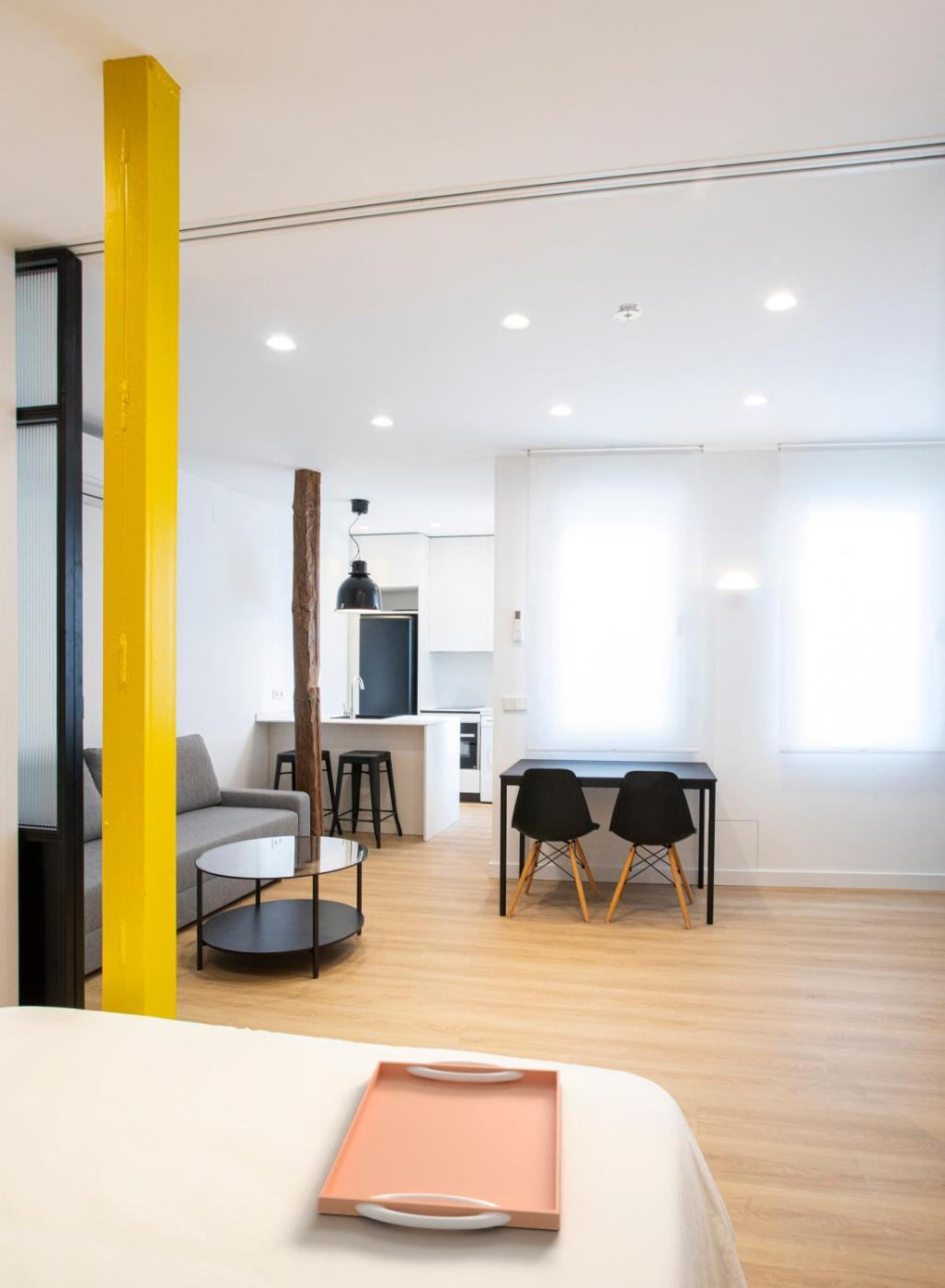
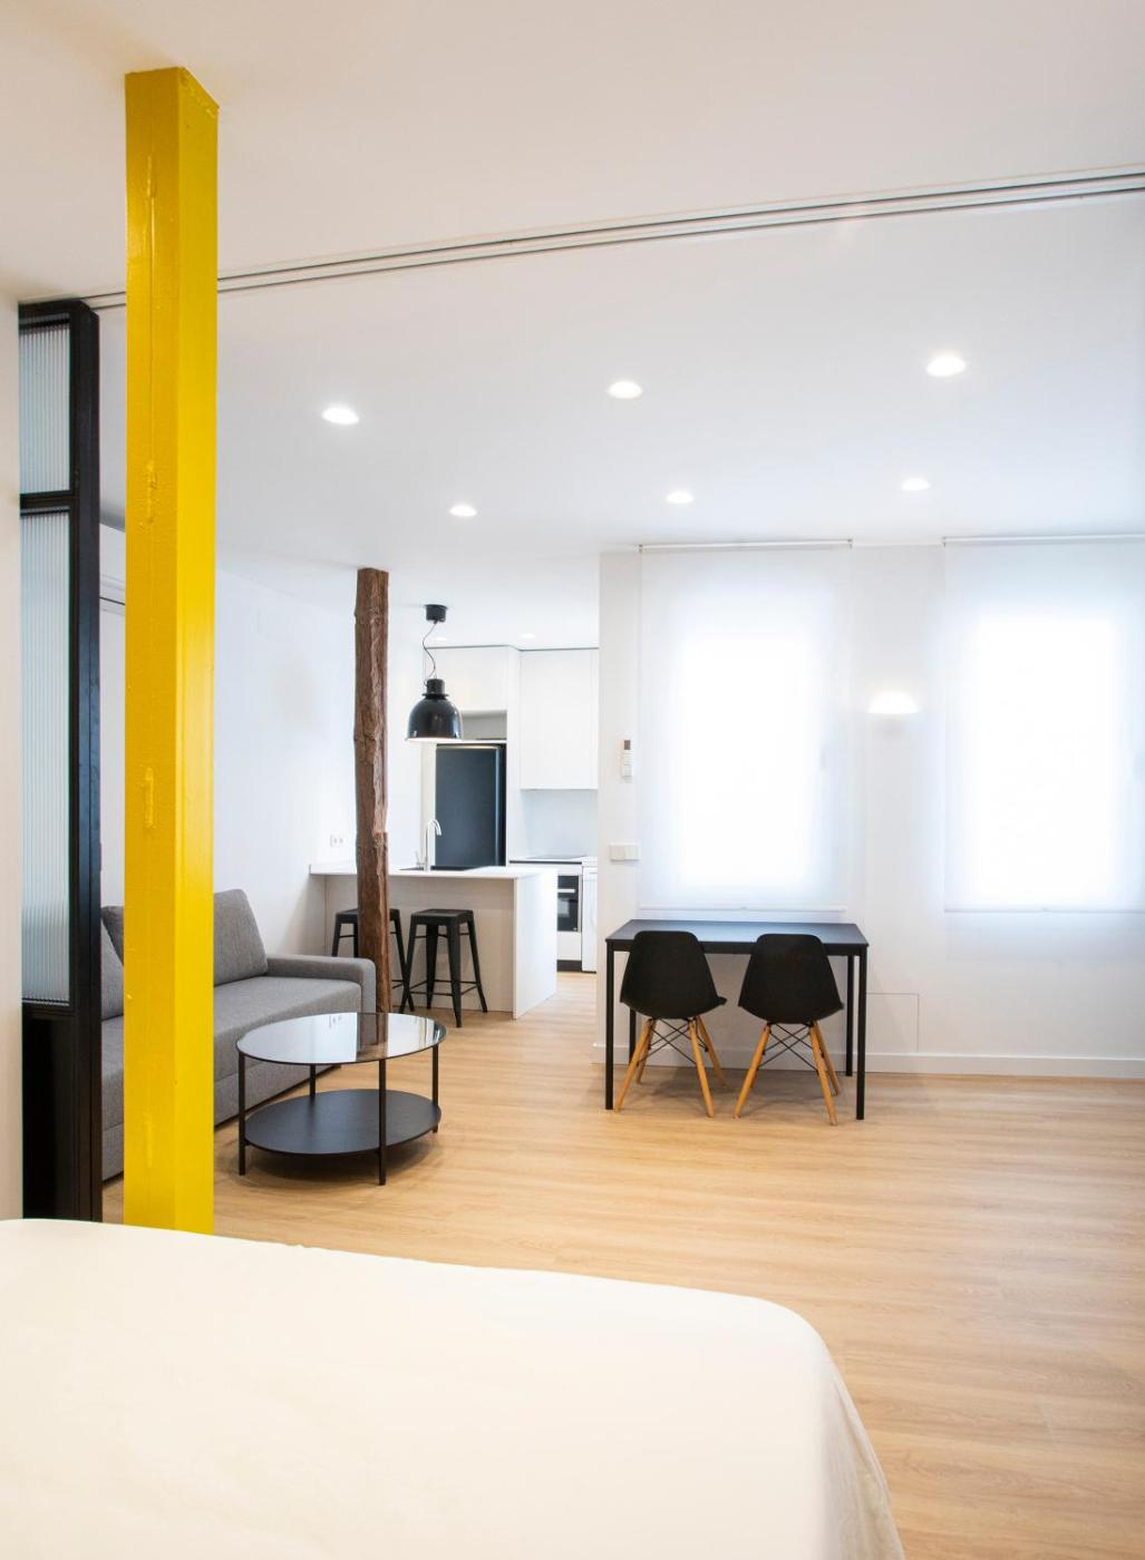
- smoke detector [613,303,643,323]
- serving tray [317,1060,561,1231]
